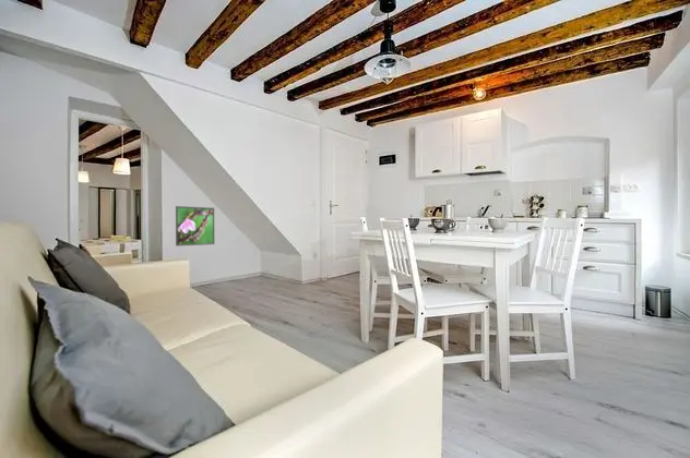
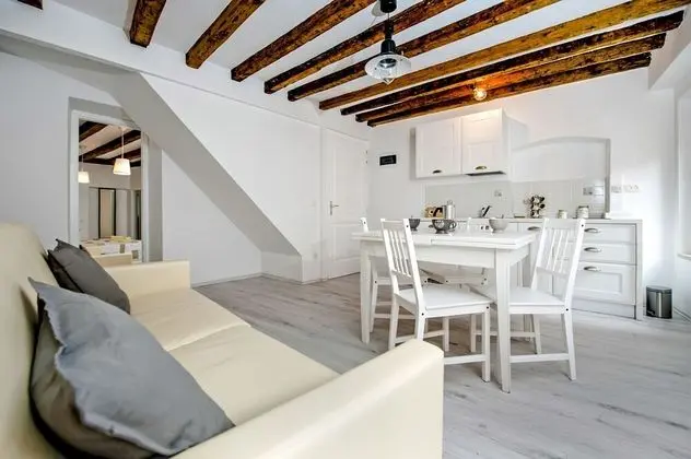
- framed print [175,205,215,248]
